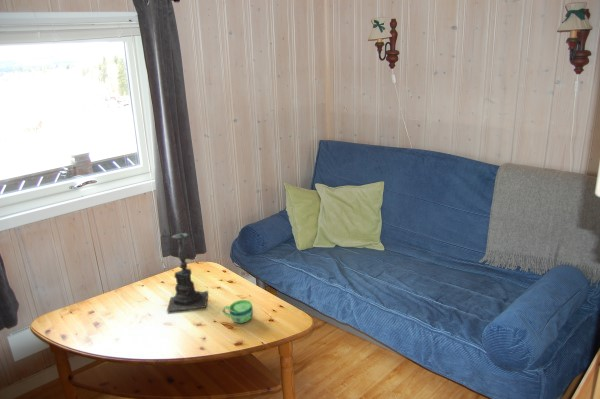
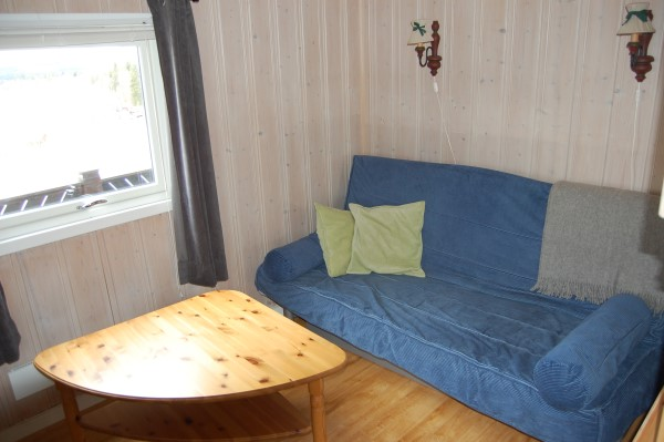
- candle holder [166,222,209,312]
- cup [222,299,254,324]
